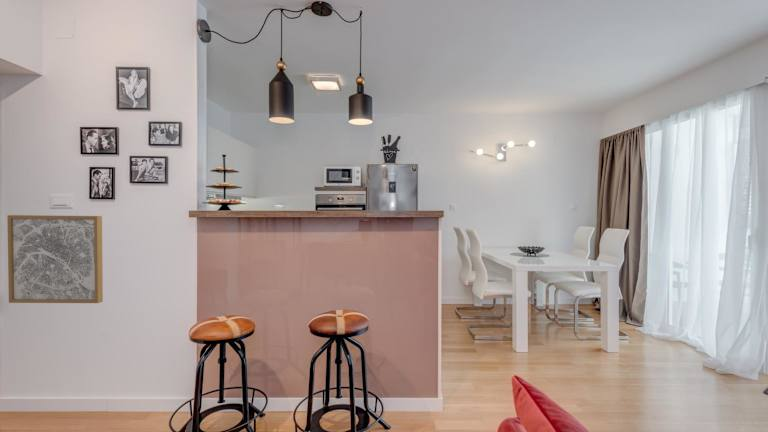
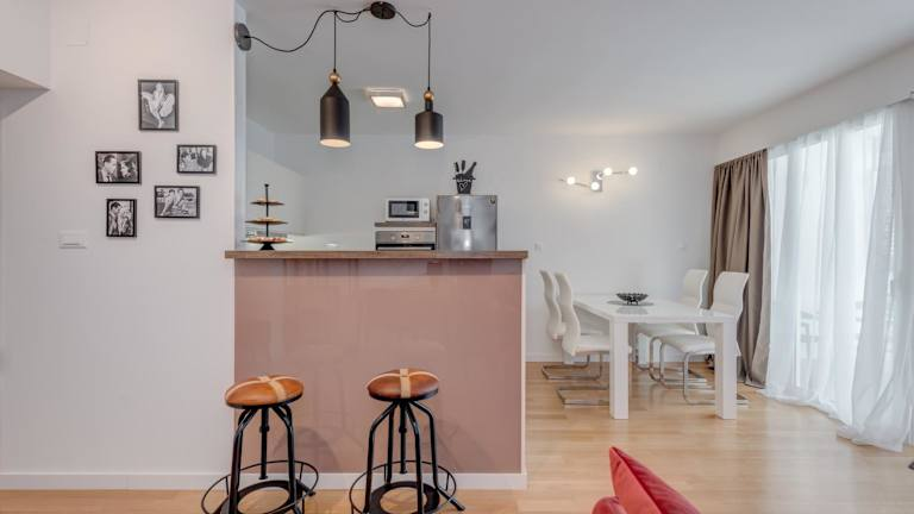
- wall art [6,214,104,304]
